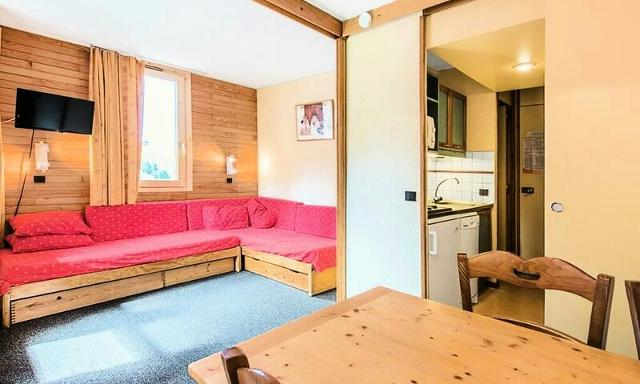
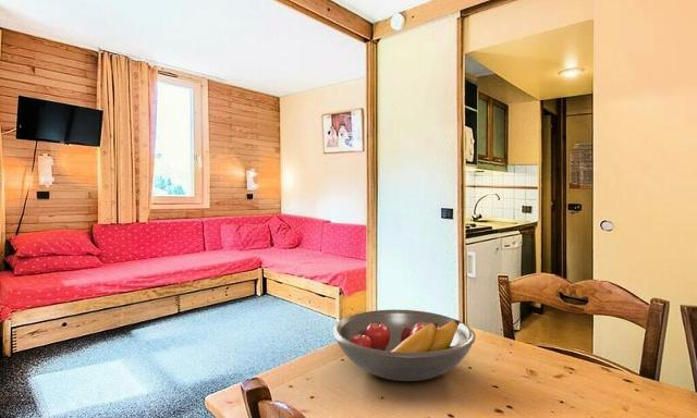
+ fruit bowl [331,308,477,382]
